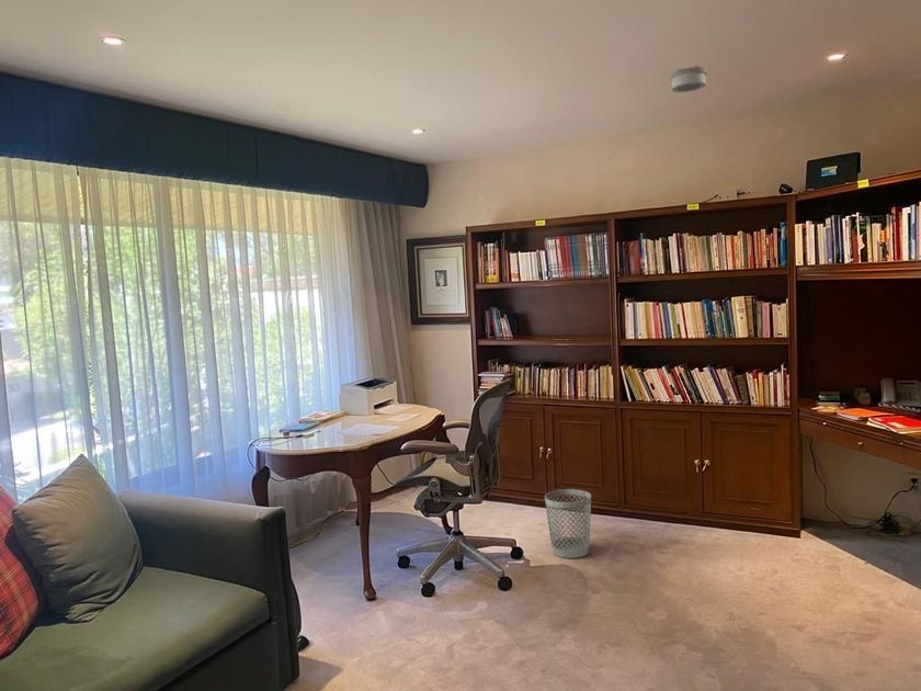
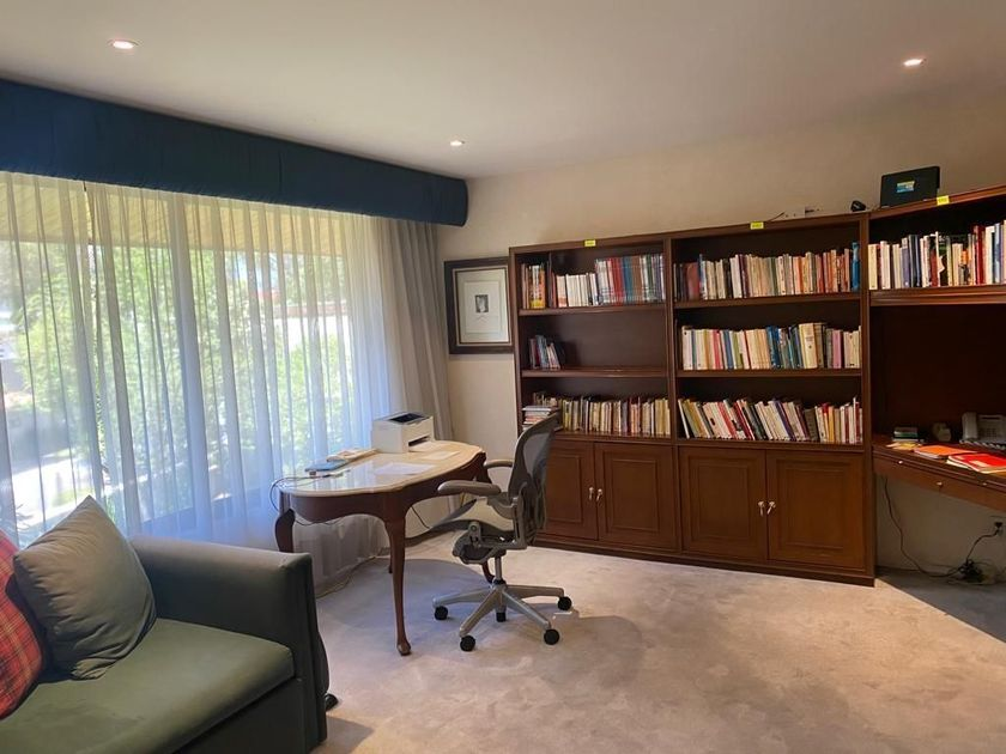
- wastebasket [544,488,592,559]
- smoke detector [669,65,708,93]
